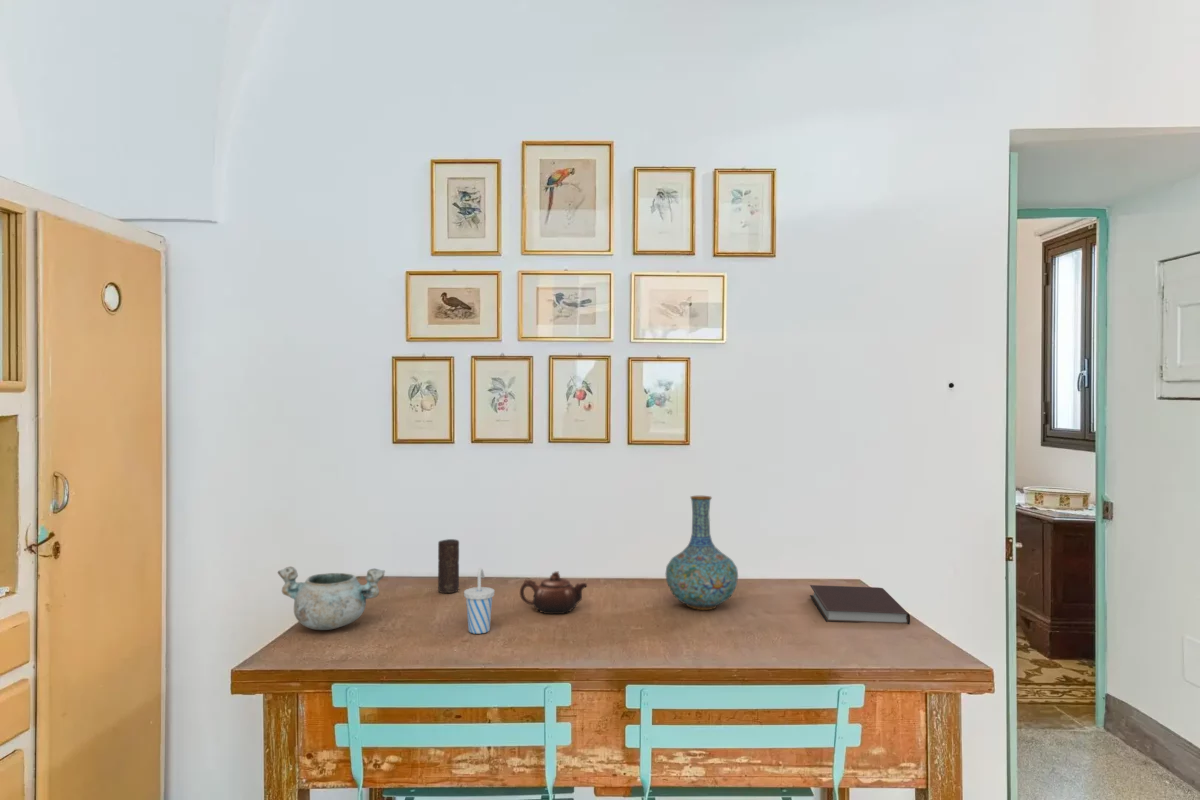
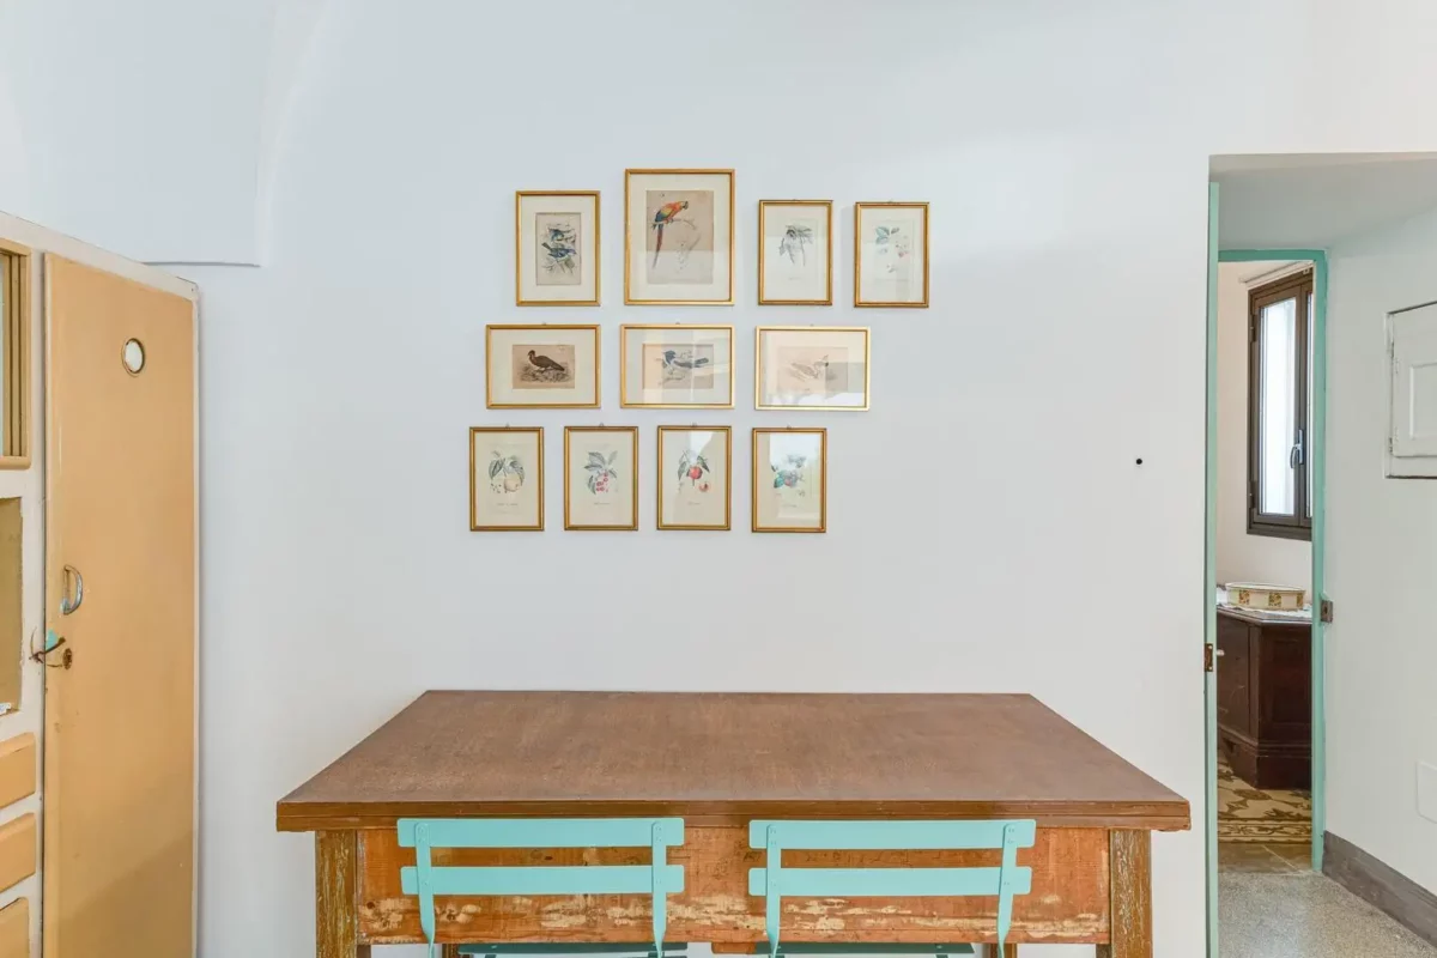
- candle [437,538,460,594]
- notebook [809,584,911,625]
- teapot [519,570,588,615]
- decorative bowl [277,566,386,631]
- cup [463,567,495,635]
- vase [664,495,739,611]
